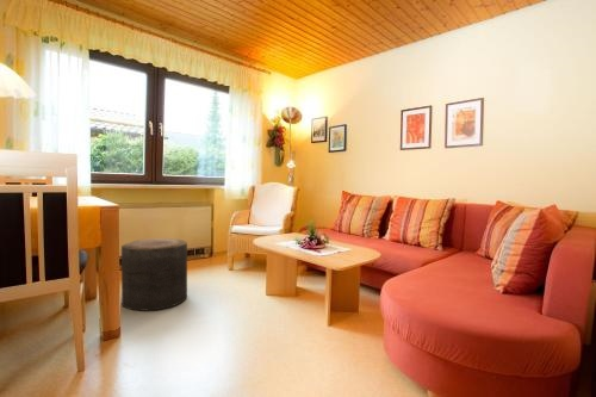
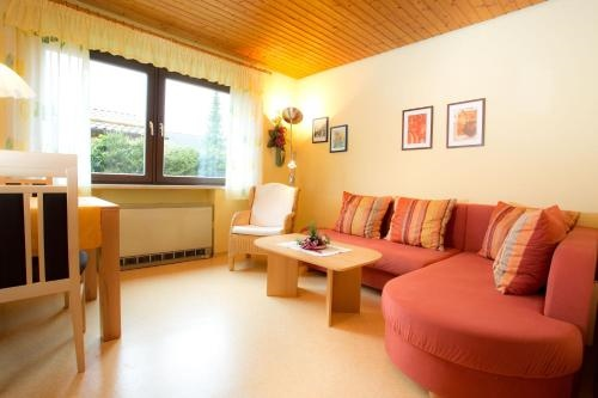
- stool [120,237,188,312]
